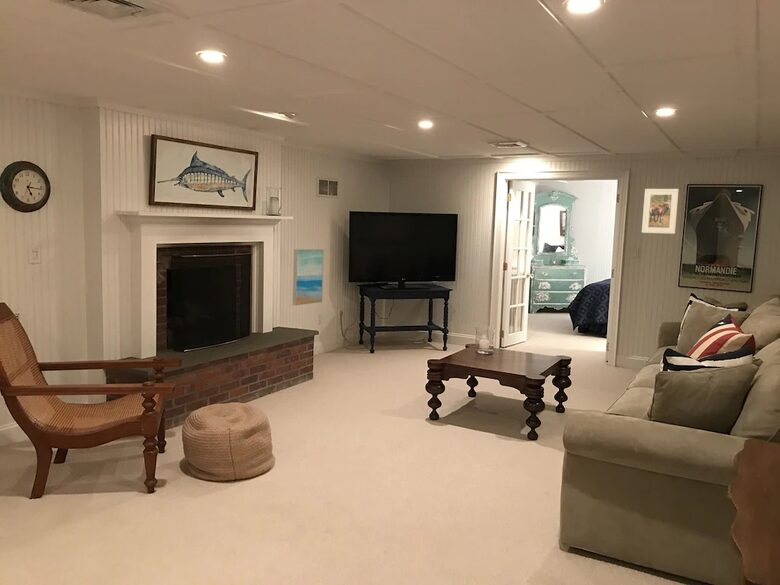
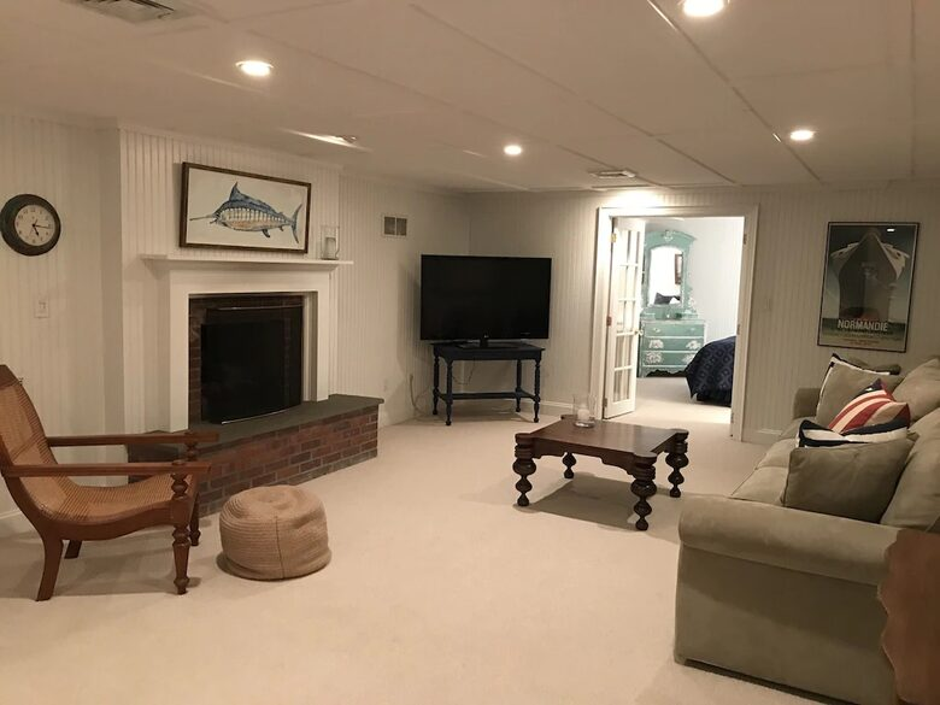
- wall art [292,248,325,306]
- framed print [641,188,680,235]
